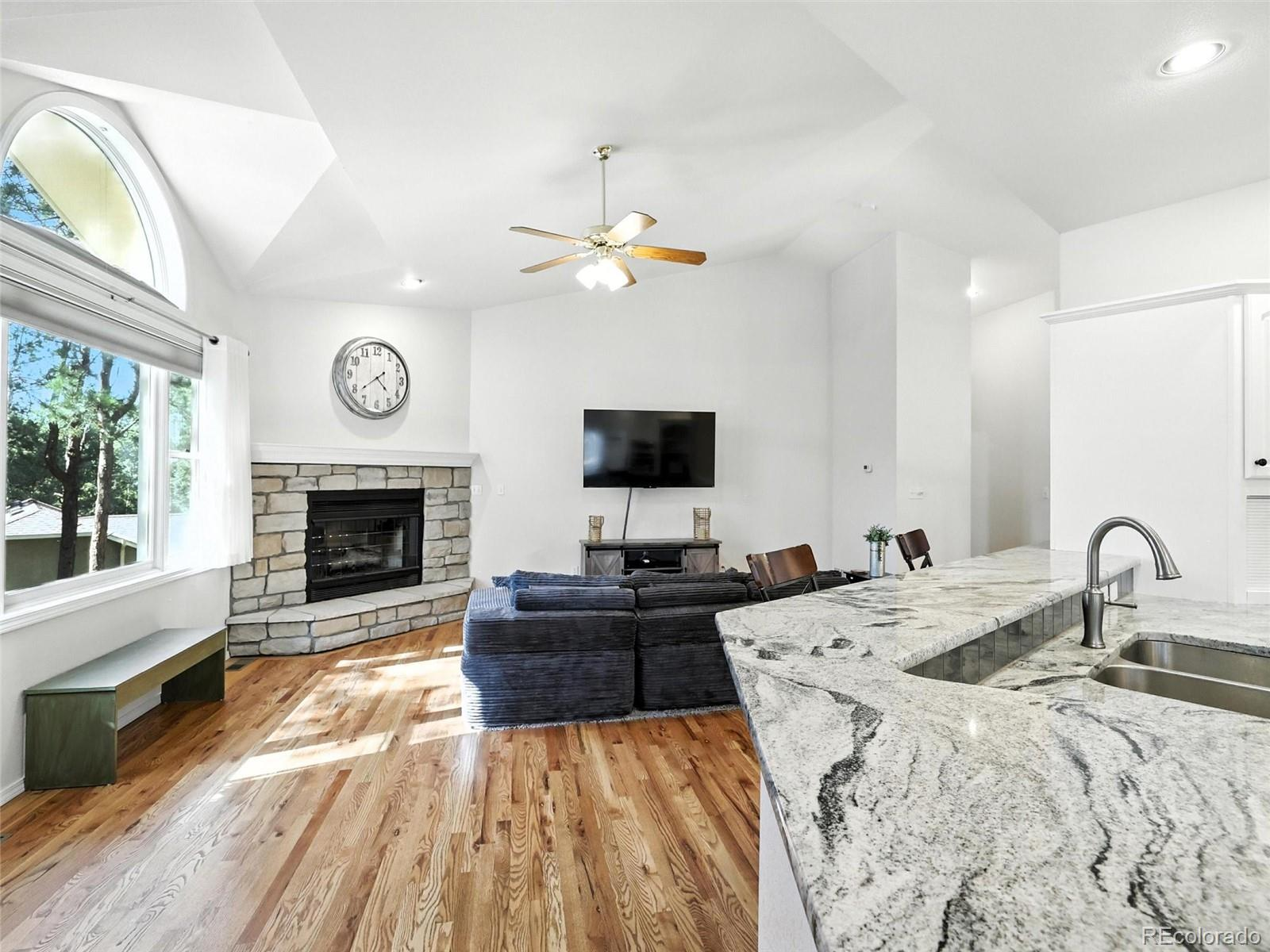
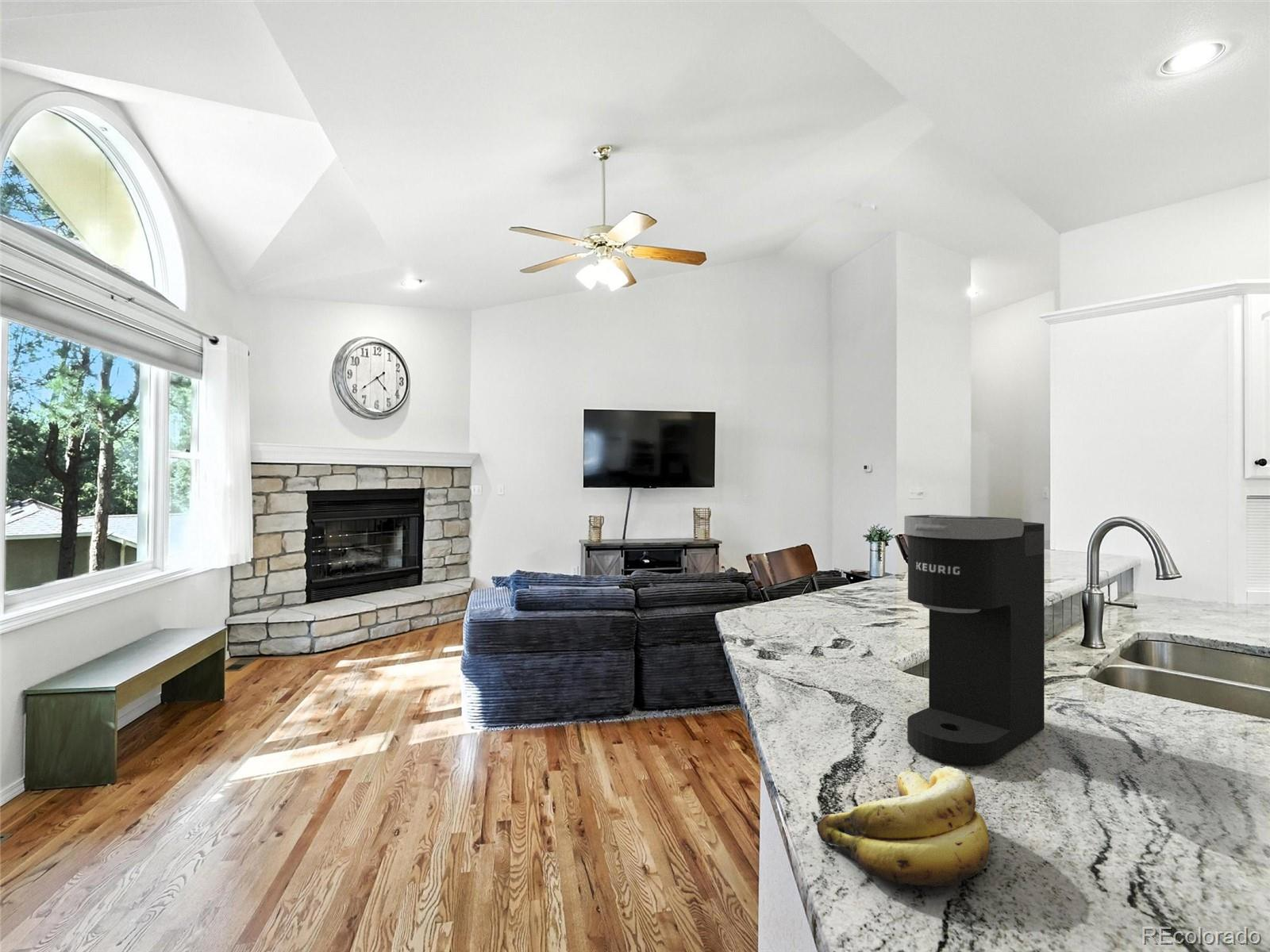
+ banana [816,766,990,888]
+ coffee maker [903,514,1045,766]
